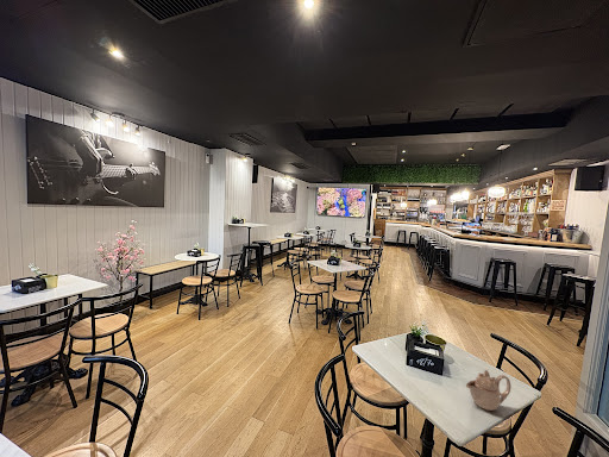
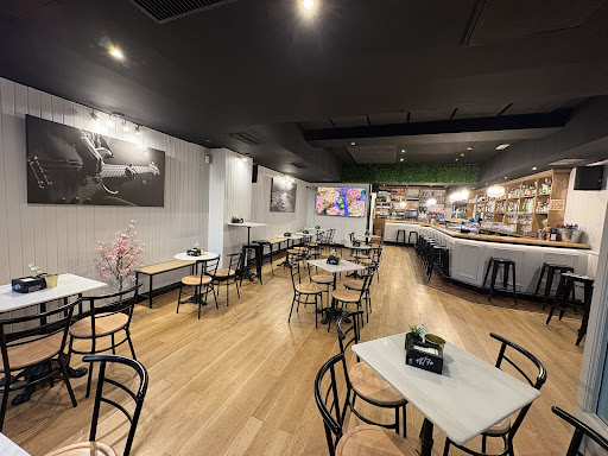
- teapot [465,369,513,412]
